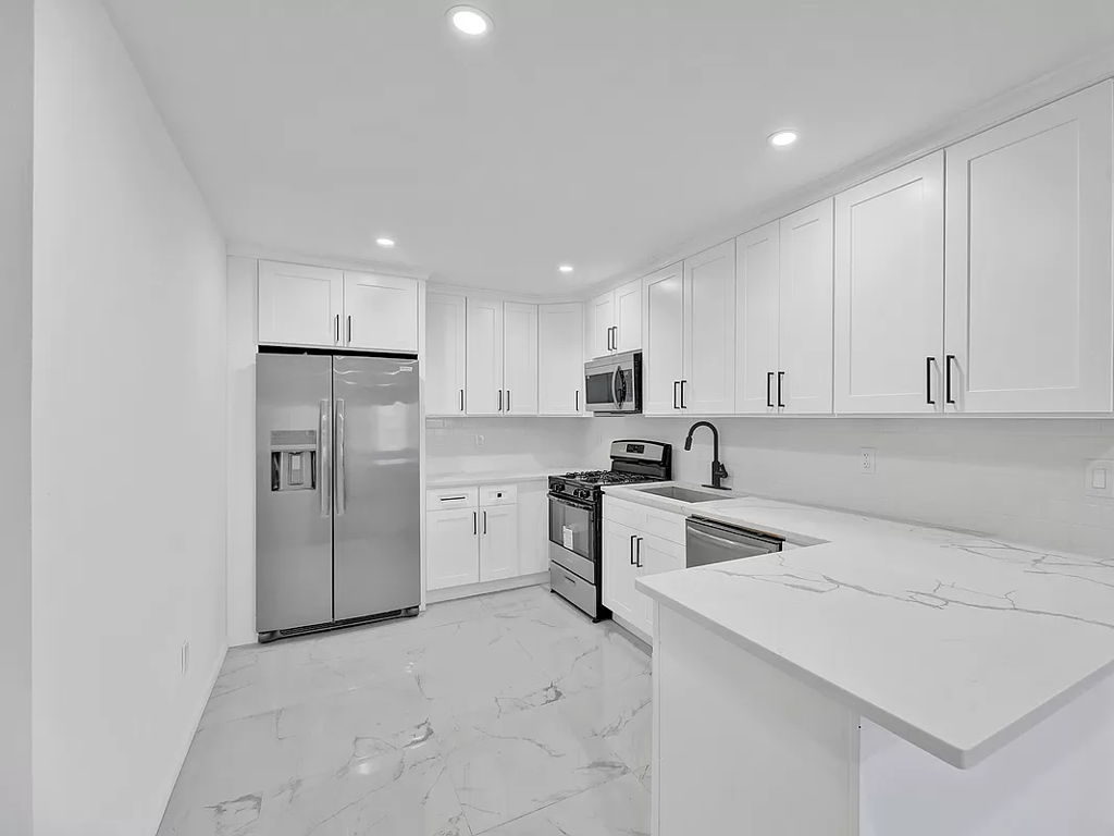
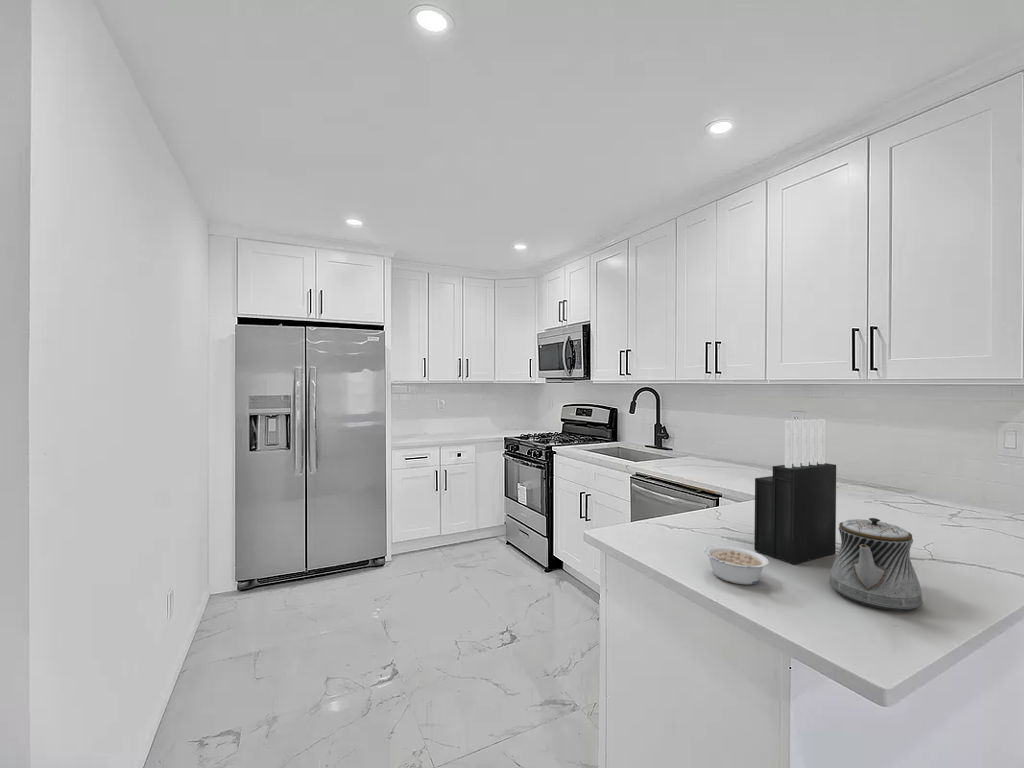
+ legume [703,544,770,586]
+ knife block [753,418,837,565]
+ teapot [828,517,924,612]
